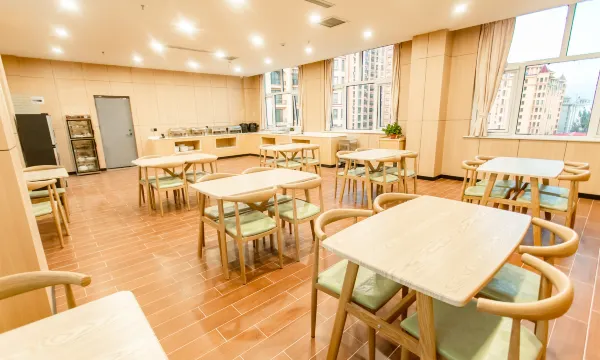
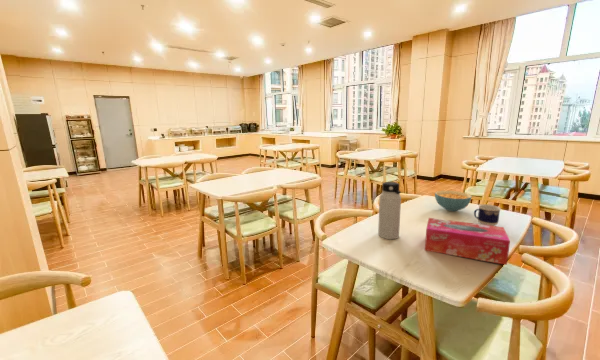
+ cereal bowl [434,190,473,212]
+ water bottle [377,181,402,240]
+ tissue box [424,217,511,266]
+ cup [473,204,502,226]
